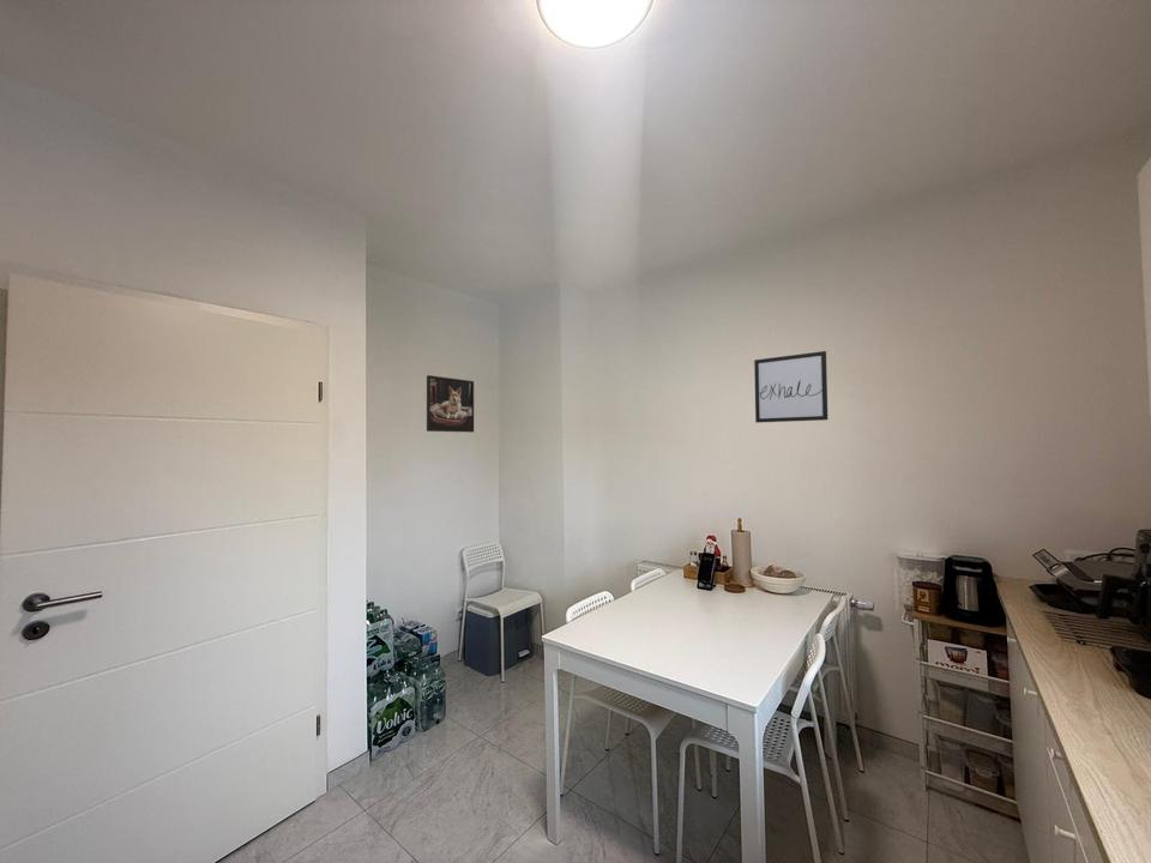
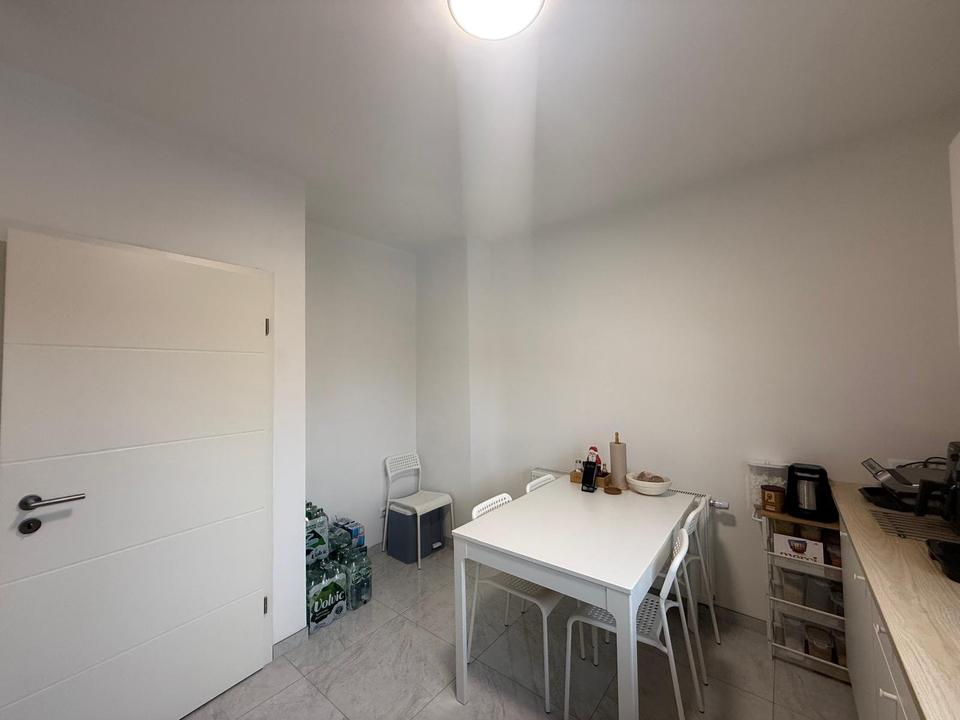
- wall art [753,350,830,424]
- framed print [426,374,475,434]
